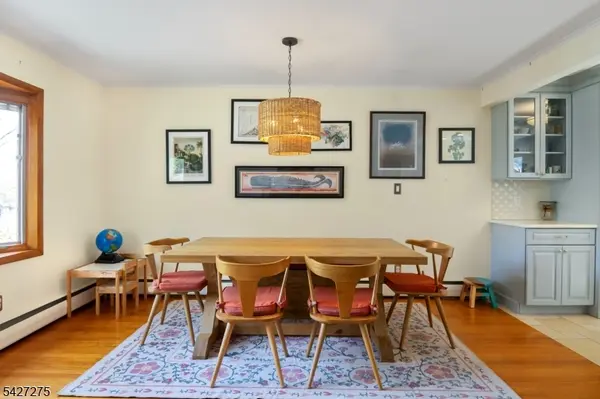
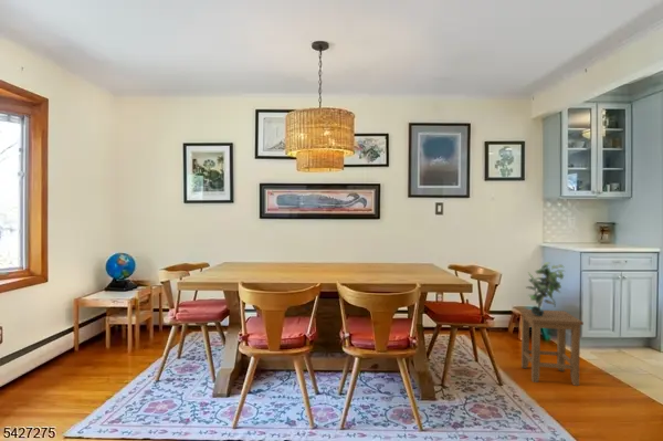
+ potted plant [524,261,566,316]
+ stool [518,308,585,387]
